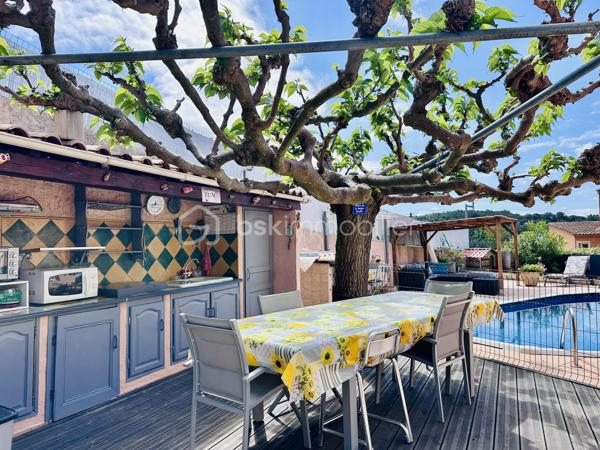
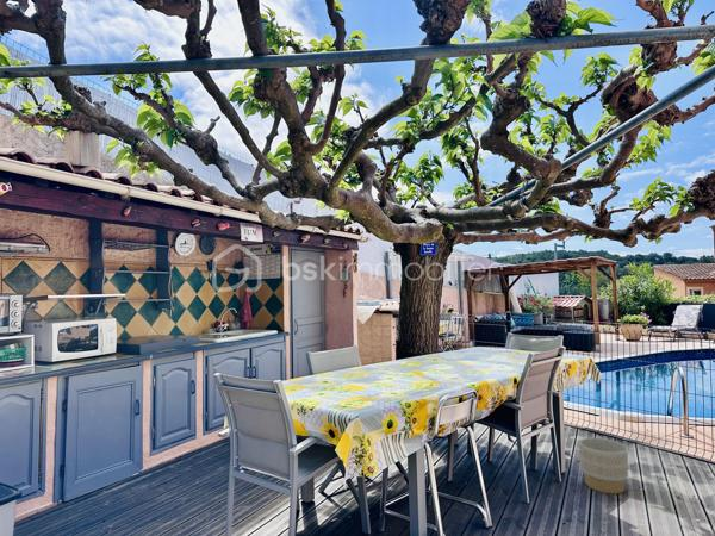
+ planter [578,436,629,496]
